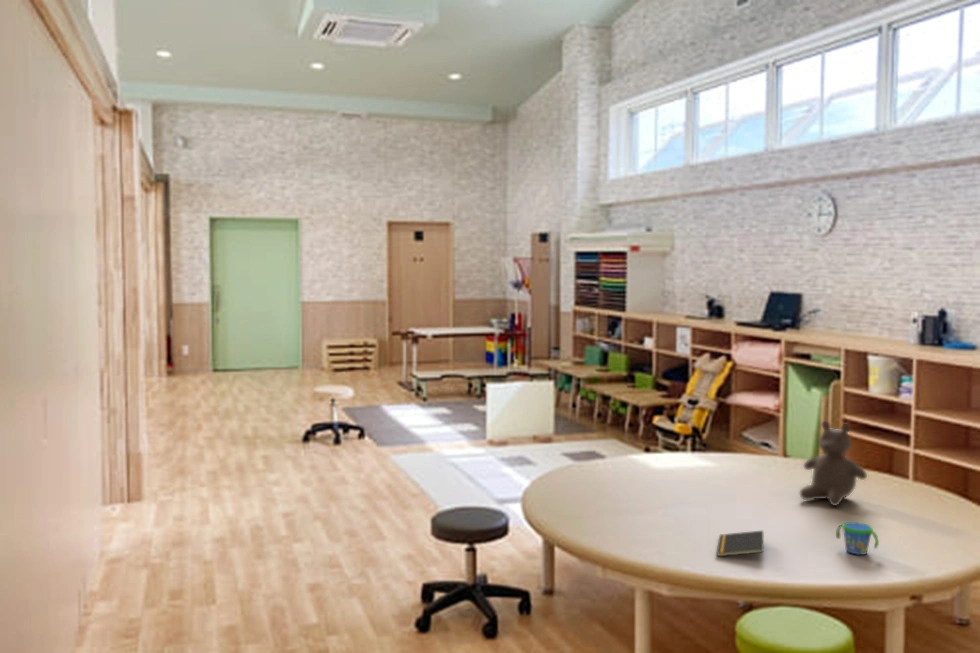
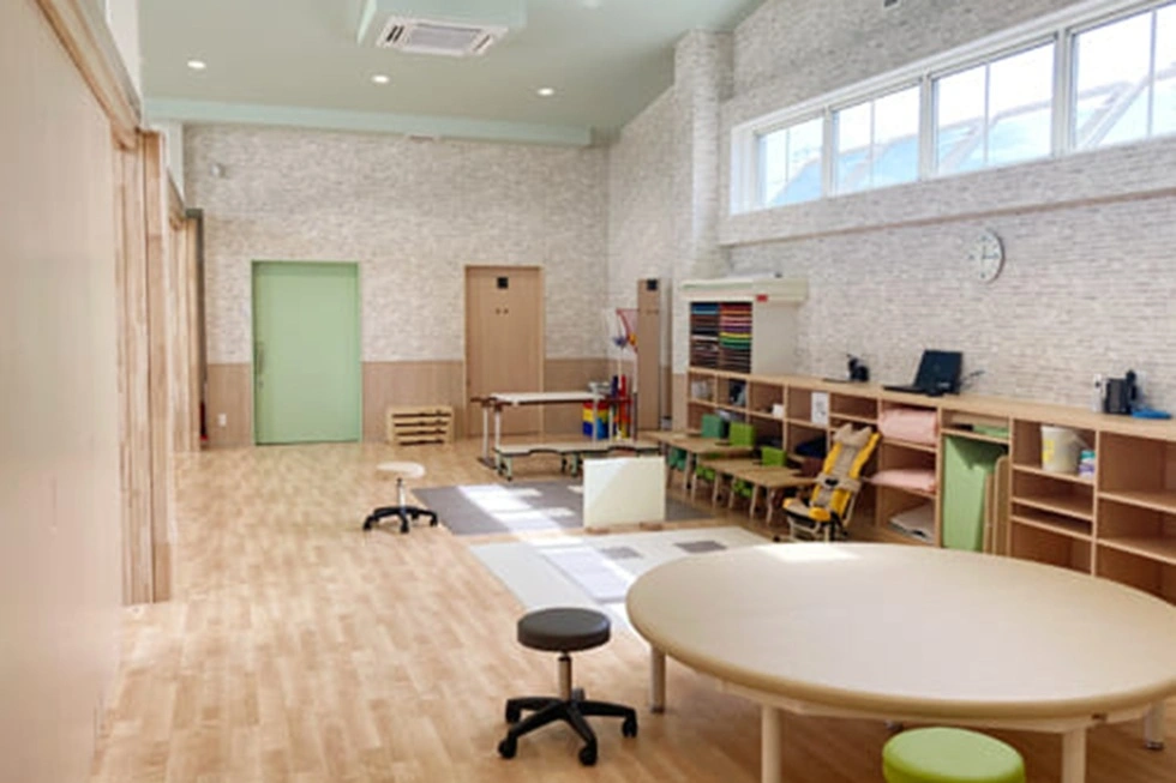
- teddy bear [799,420,868,507]
- notepad [716,530,764,557]
- snack cup [835,521,880,556]
